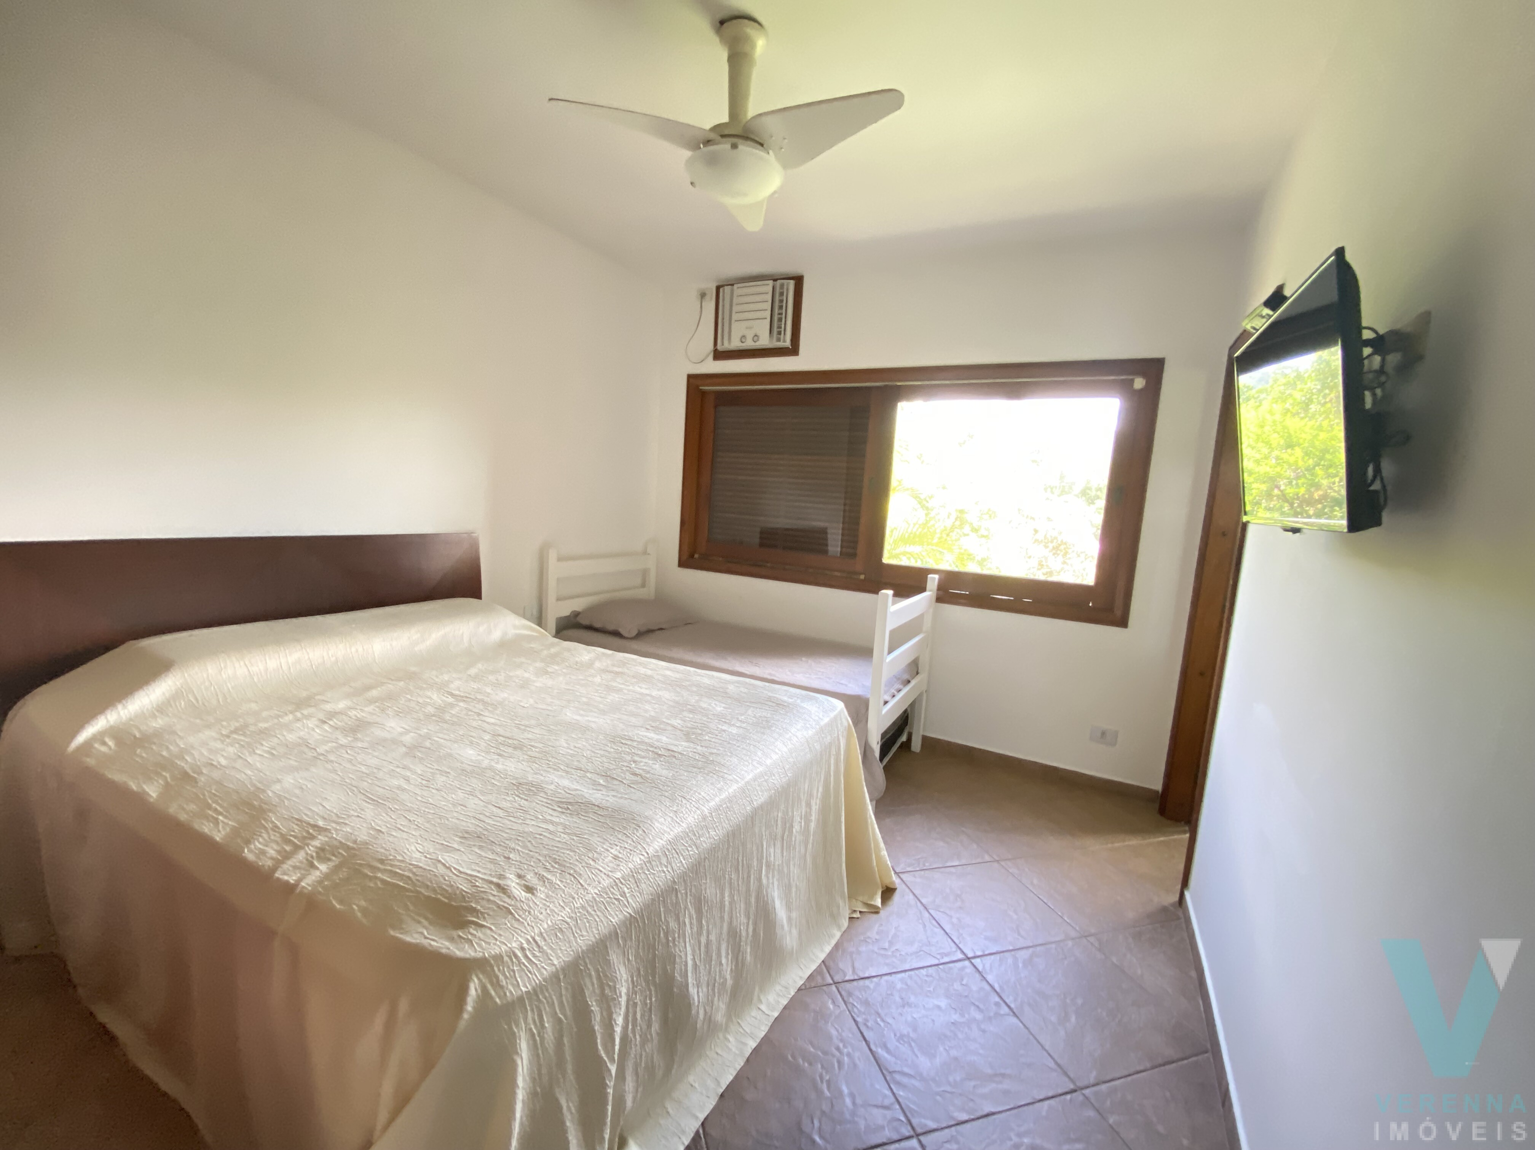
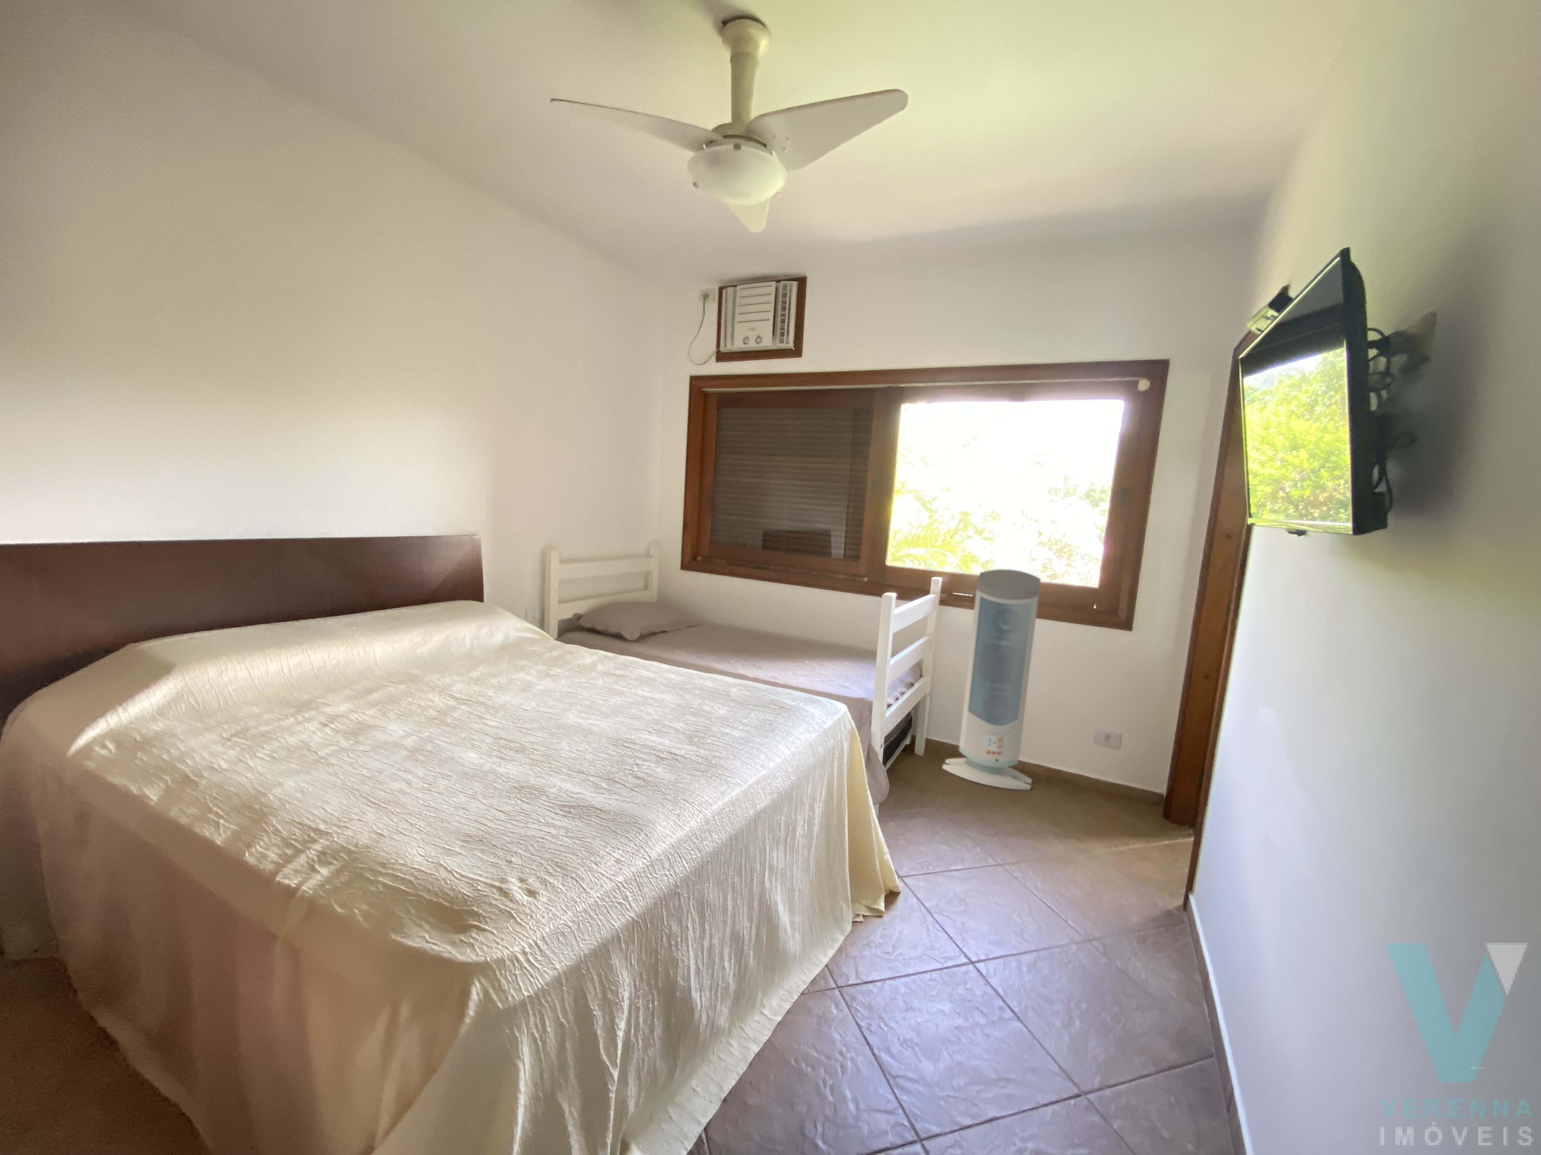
+ air purifier [942,569,1041,790]
